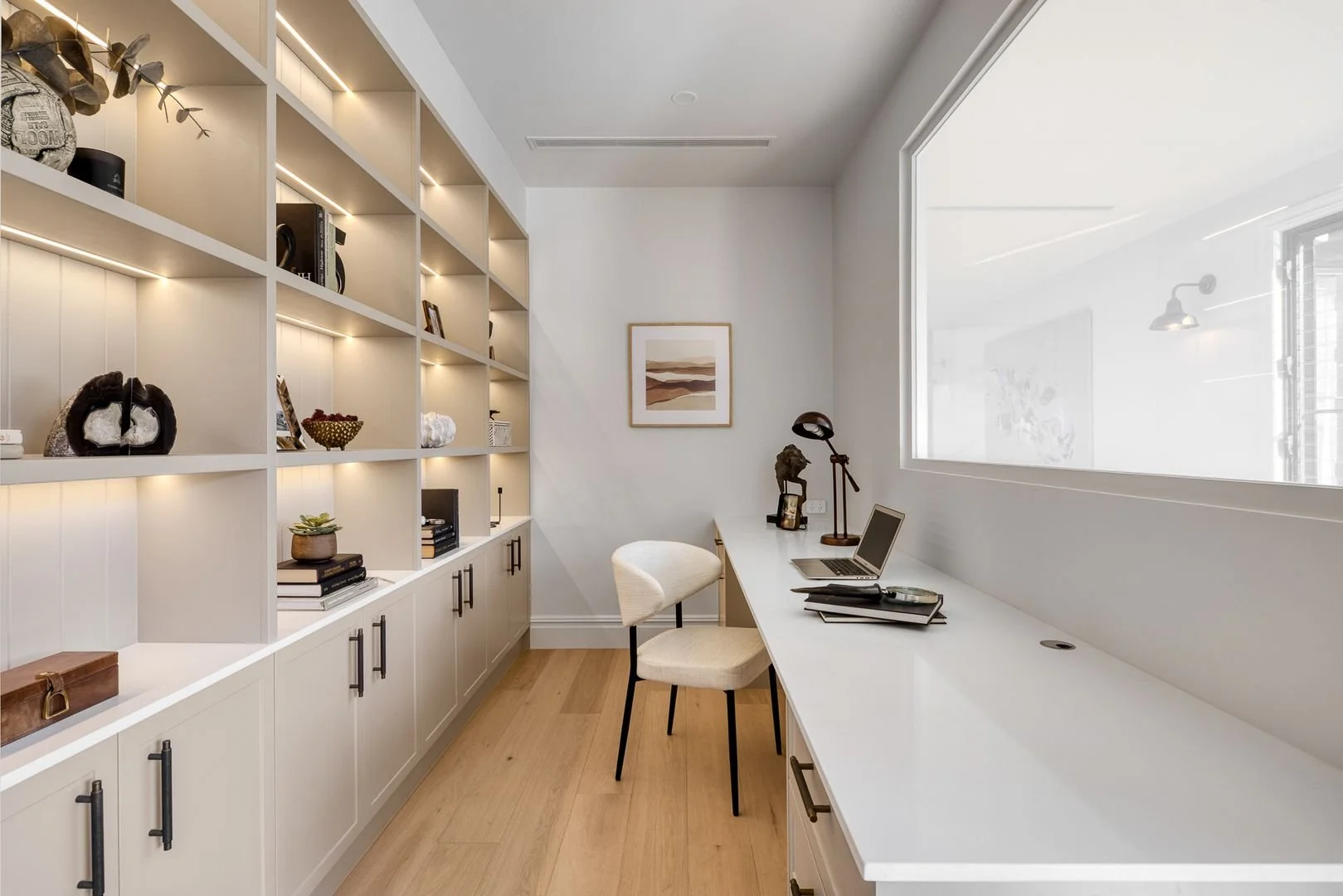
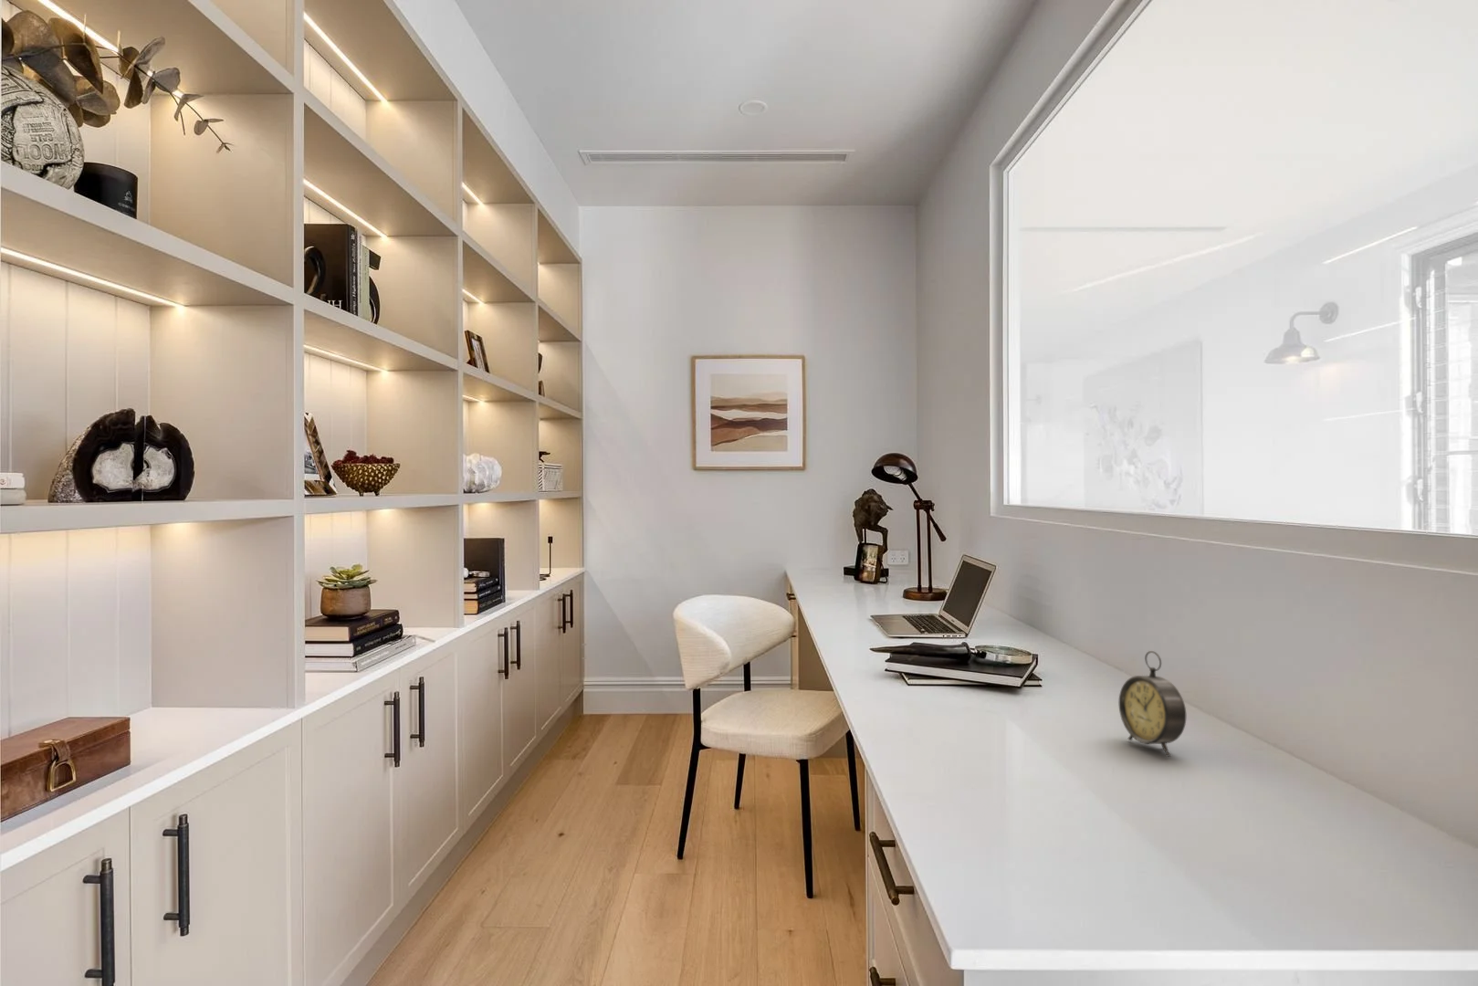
+ alarm clock [1118,650,1186,758]
